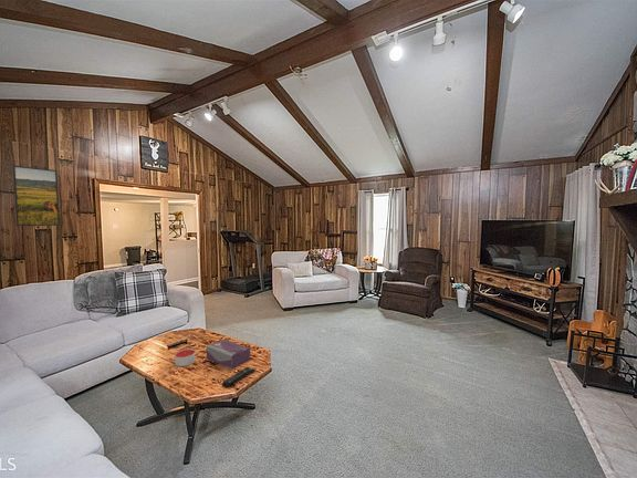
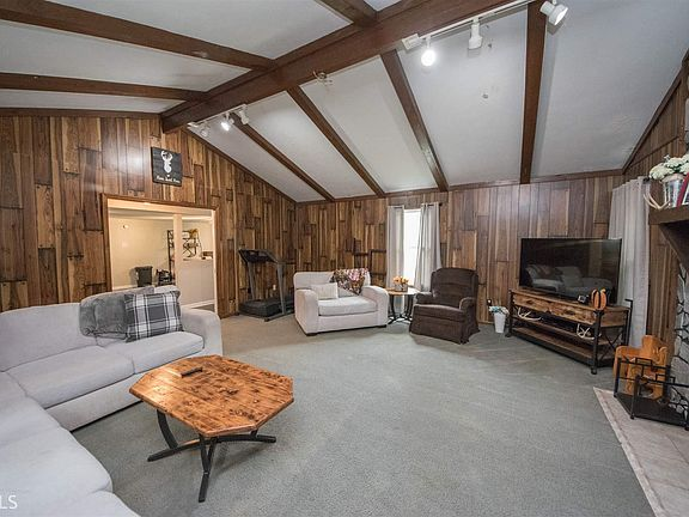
- remote control [221,365,257,388]
- candle [174,347,196,367]
- tissue box [206,339,251,371]
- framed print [12,165,61,227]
